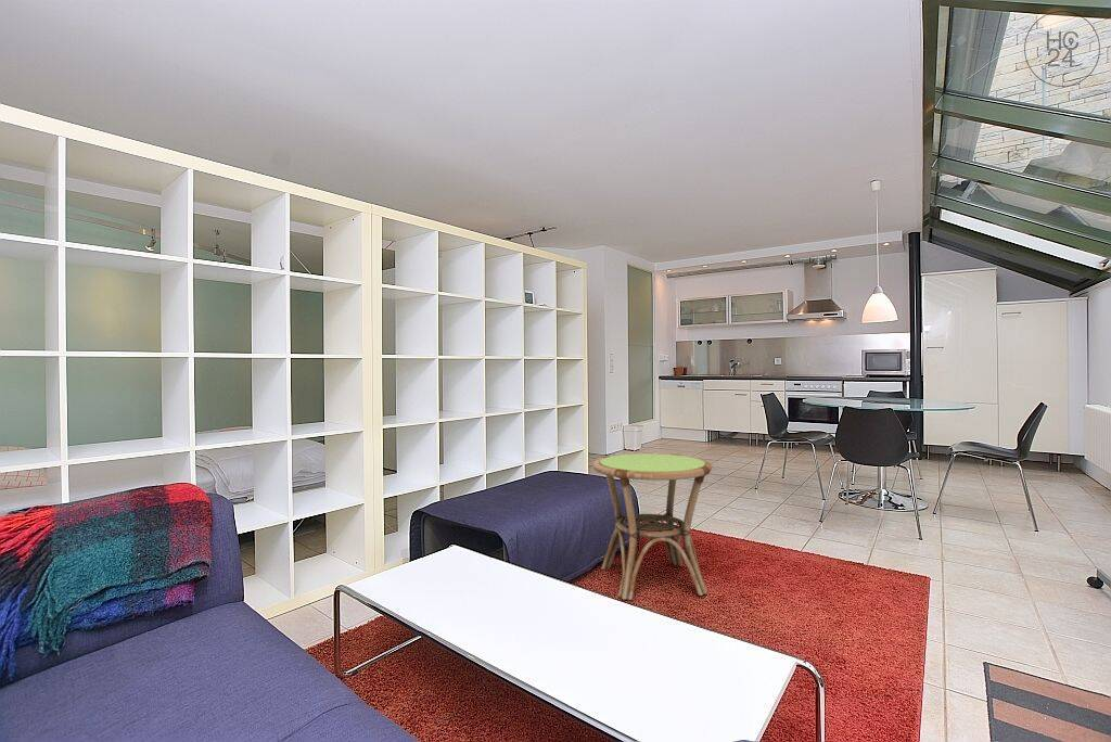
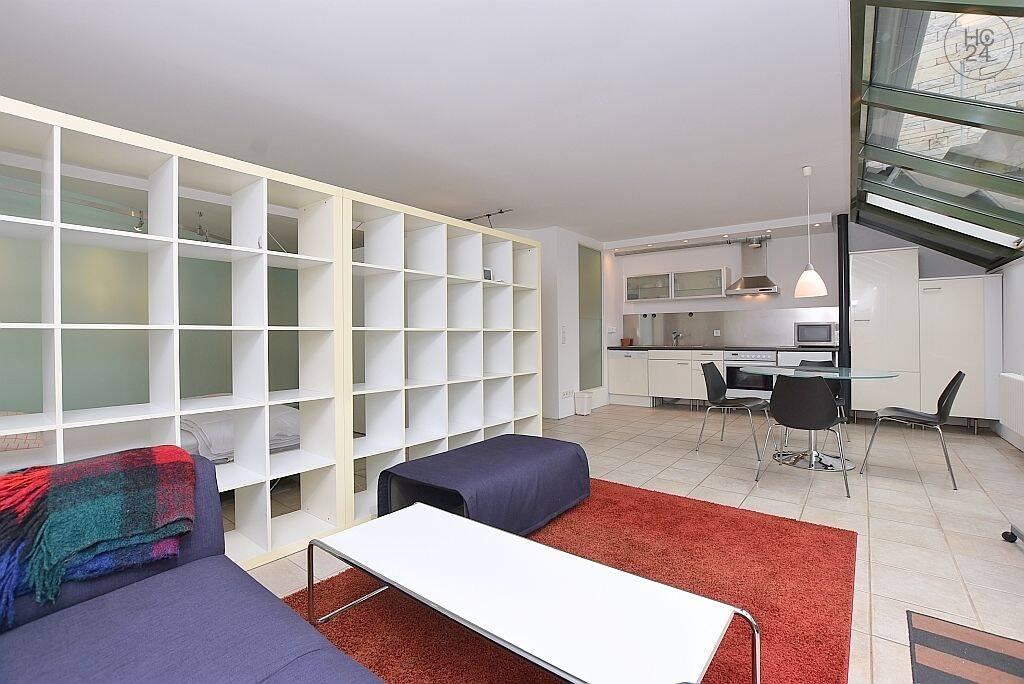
- side table [592,452,713,601]
